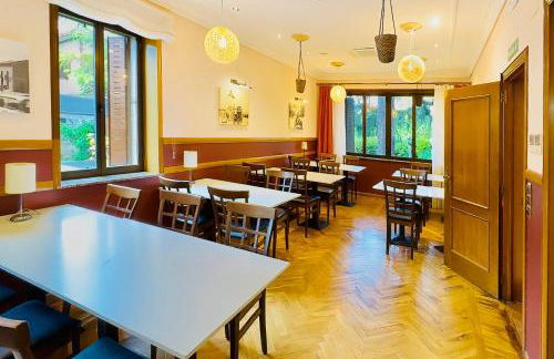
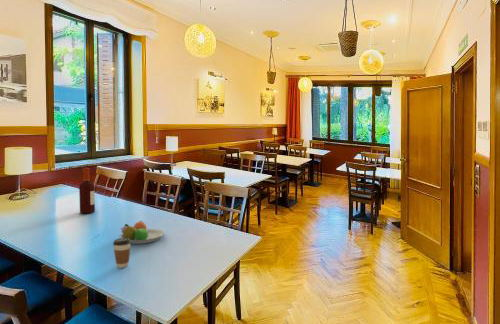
+ fruit bowl [119,220,165,245]
+ bottle [78,167,96,214]
+ coffee cup [112,238,132,269]
